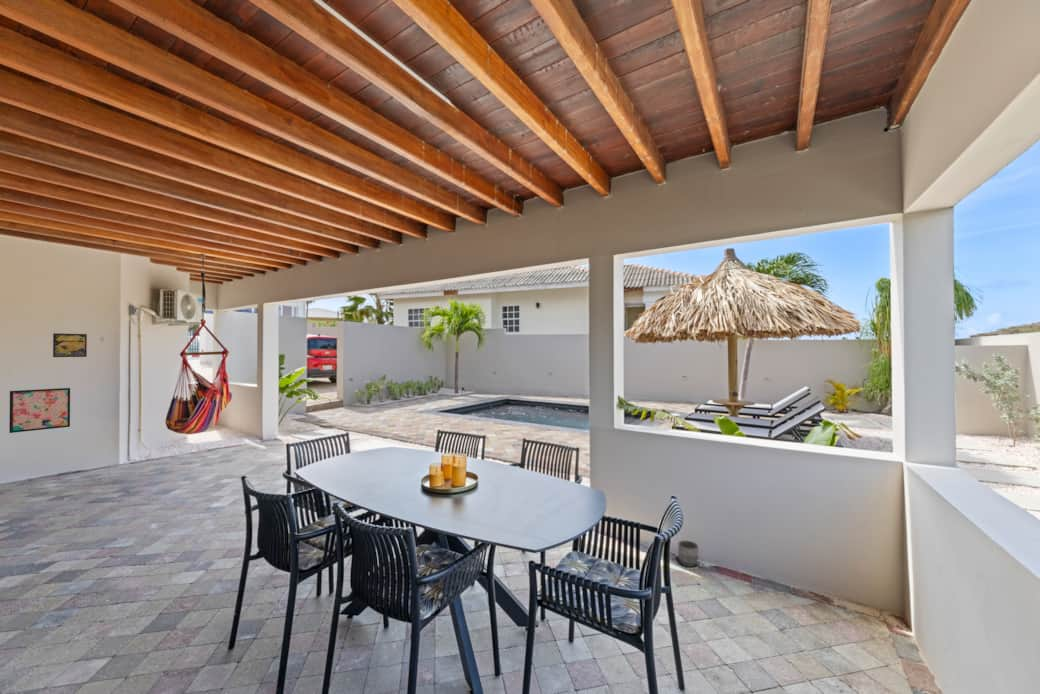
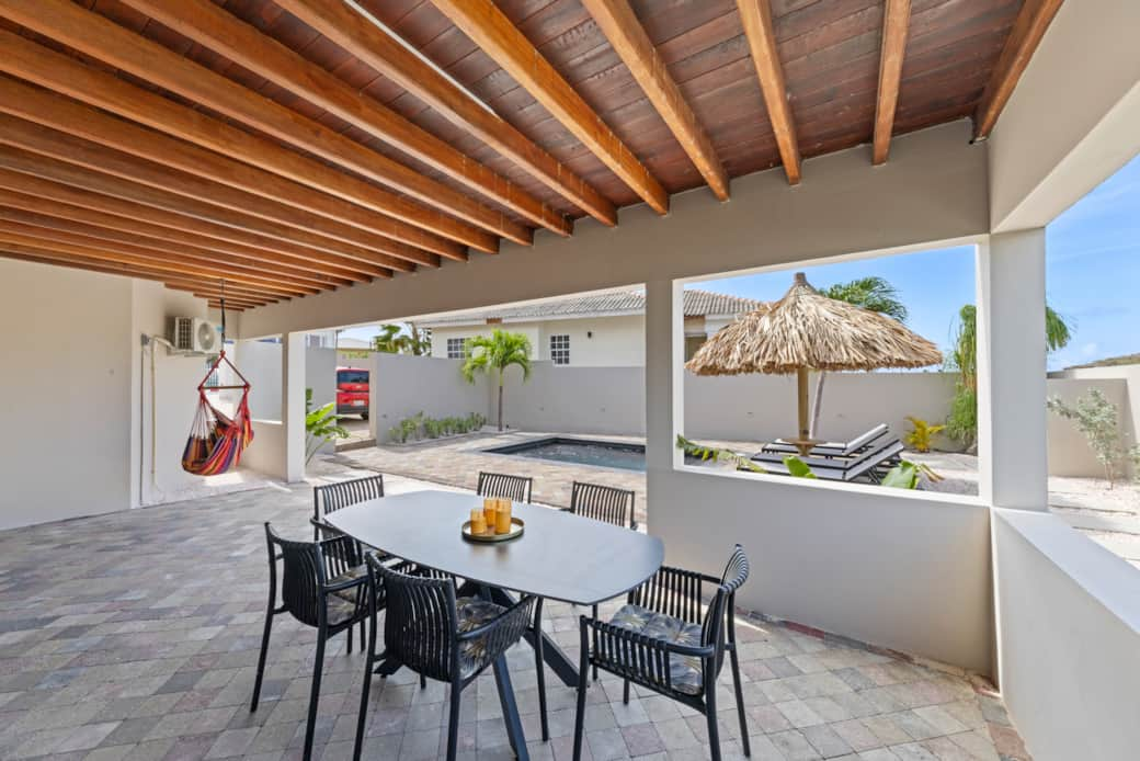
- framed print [52,332,88,358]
- planter [677,540,699,568]
- wall art [8,387,71,434]
